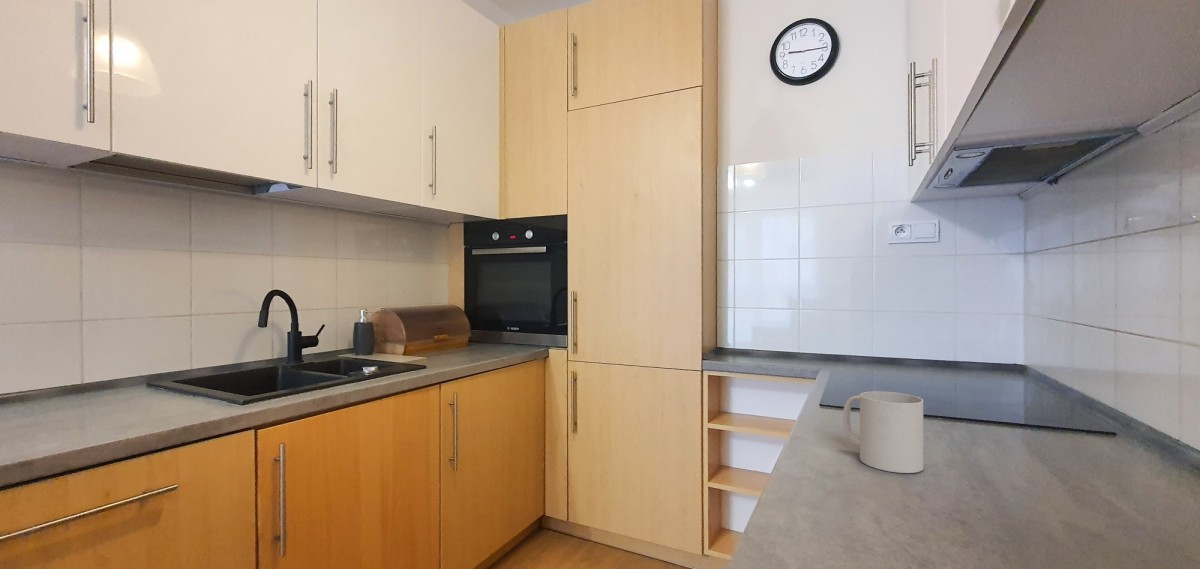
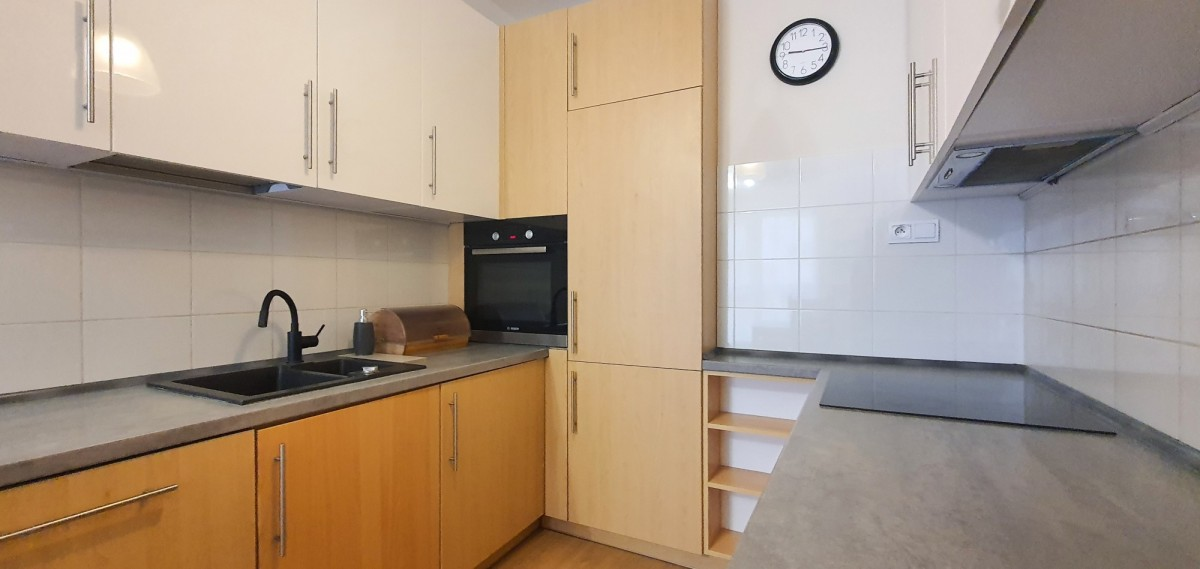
- mug [842,390,924,474]
